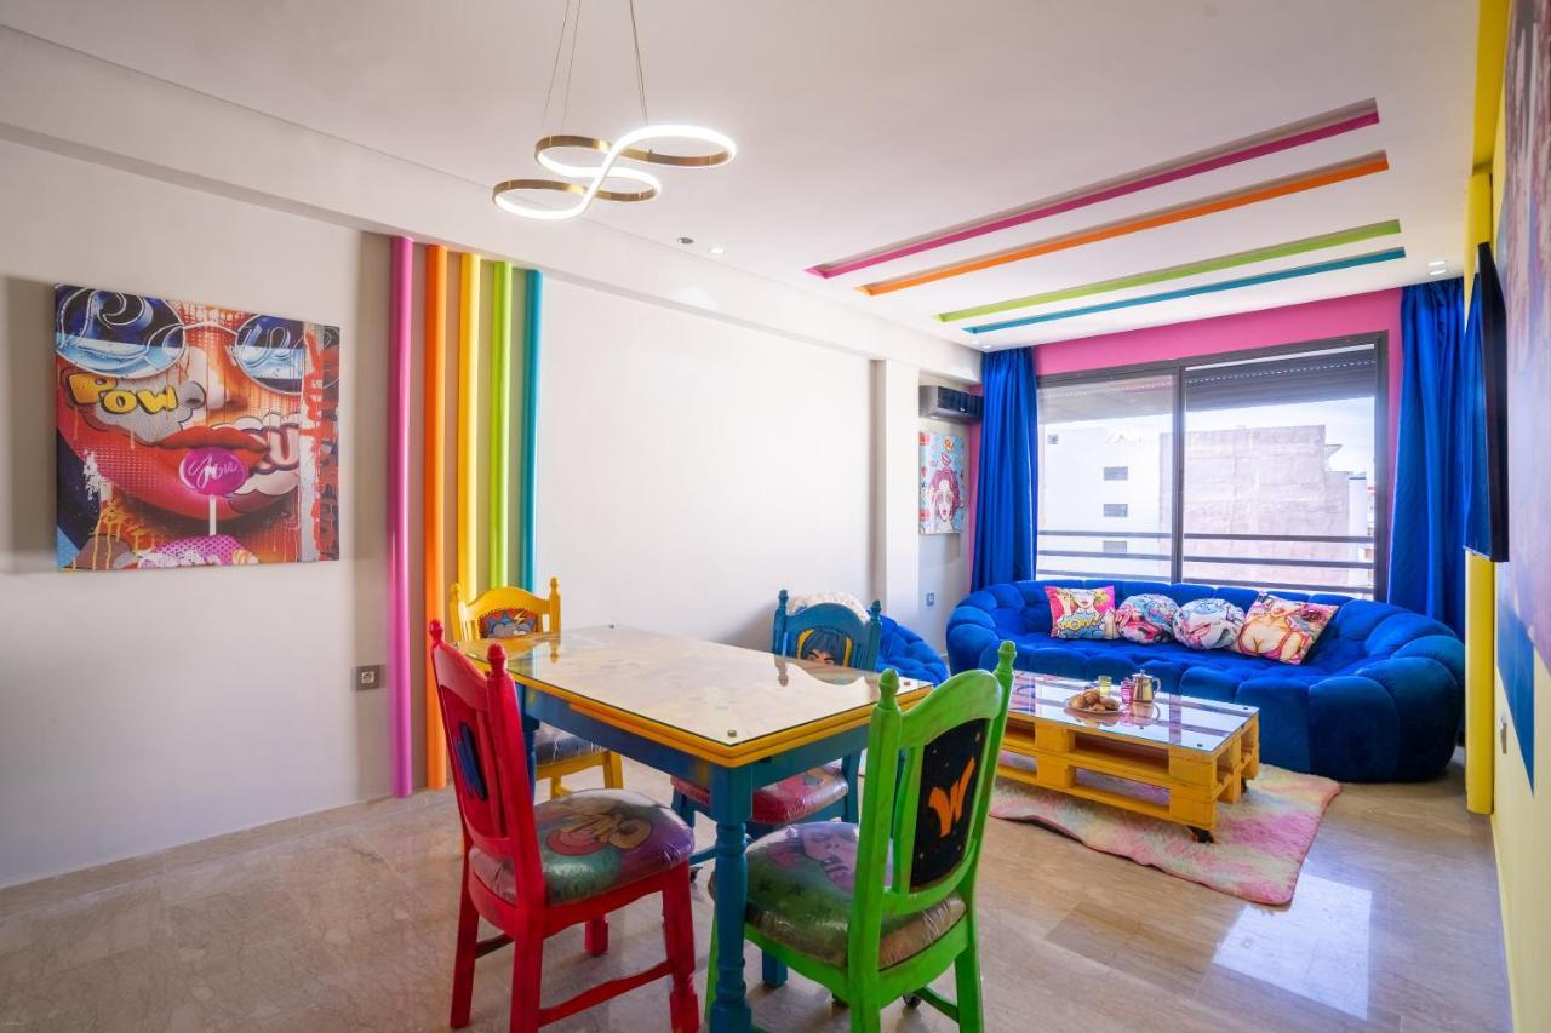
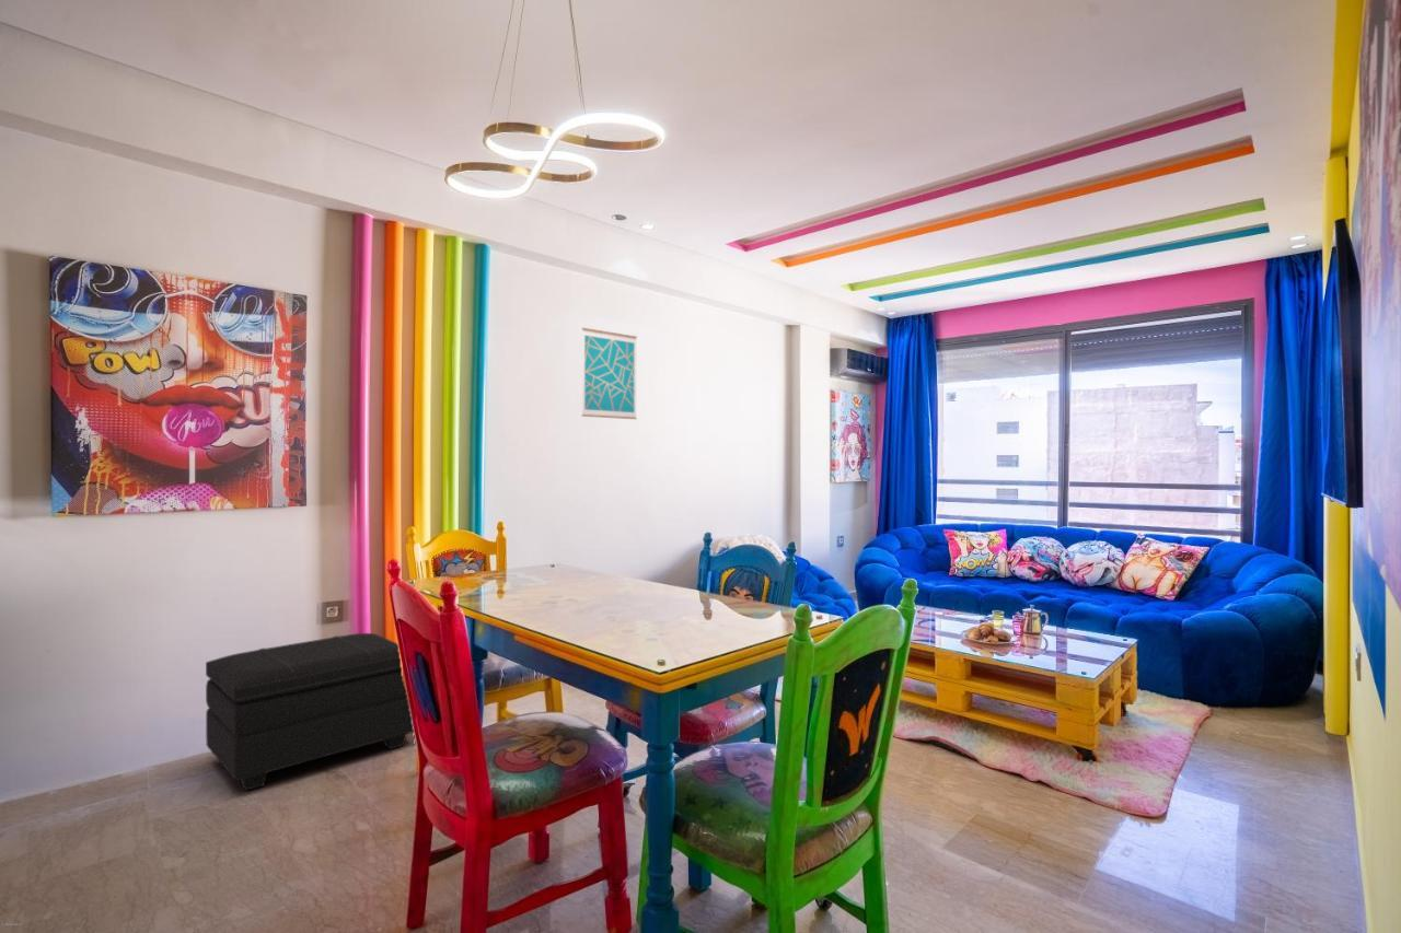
+ footstool [205,632,415,792]
+ wall art [581,327,638,420]
